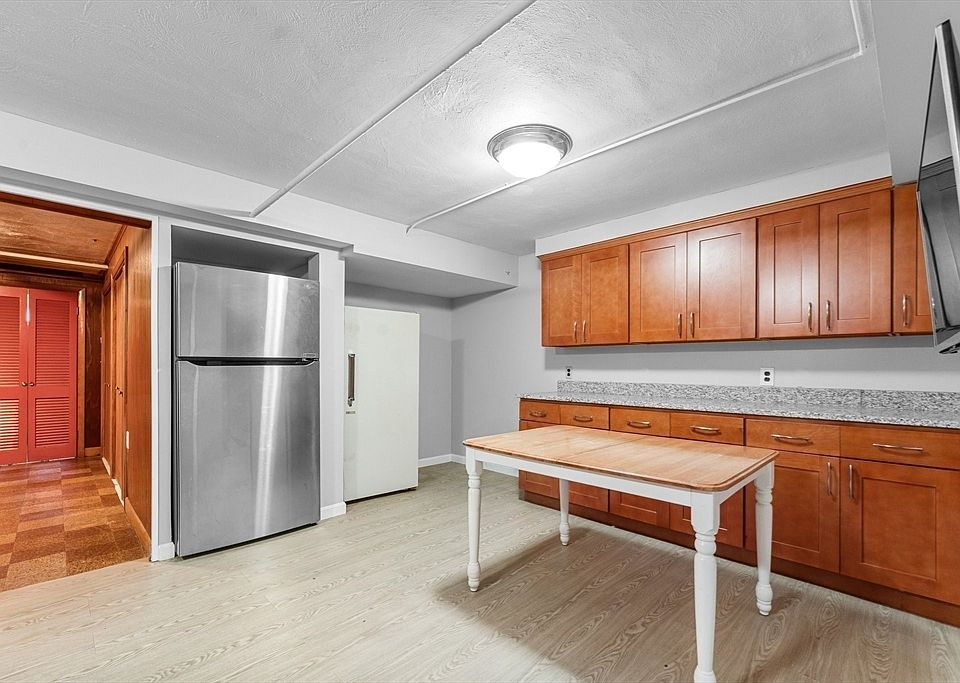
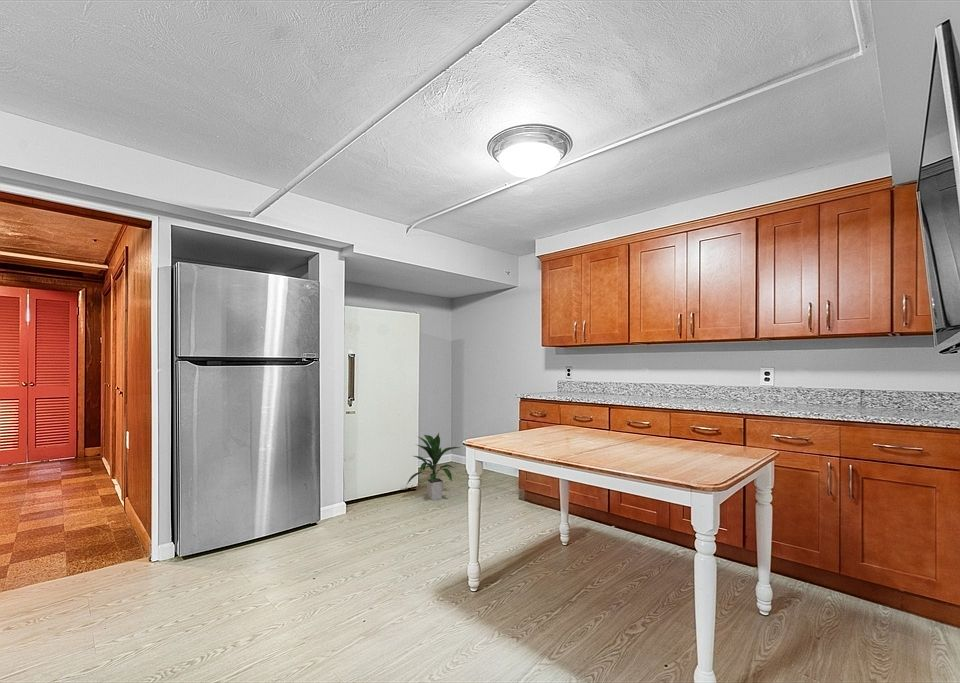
+ indoor plant [405,432,461,501]
